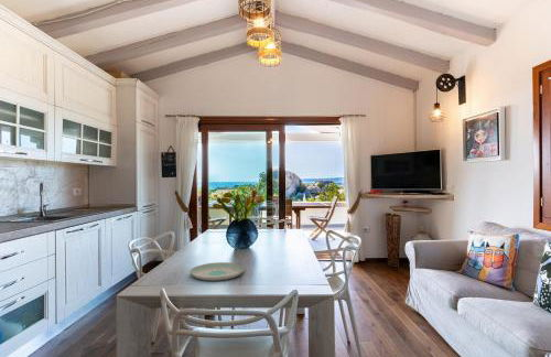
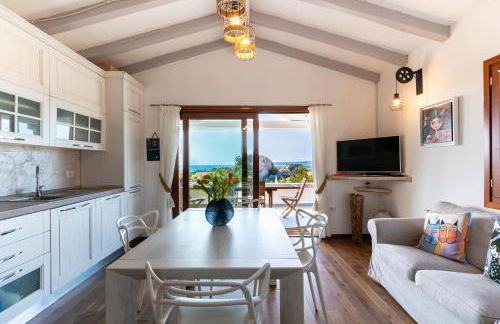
- plate [188,261,246,282]
